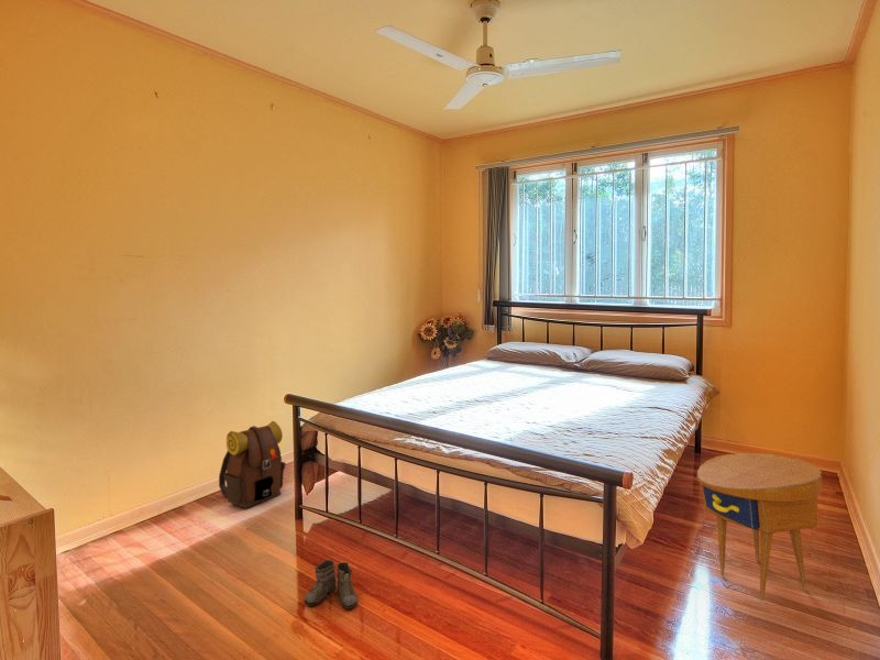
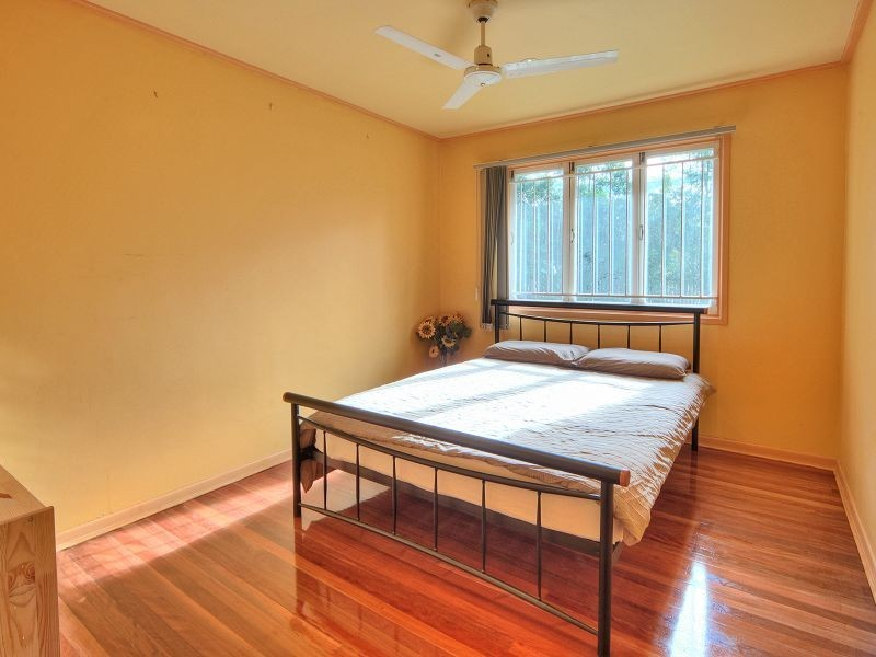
- backpack [218,420,287,509]
- side table [696,452,823,602]
- boots [304,559,363,609]
